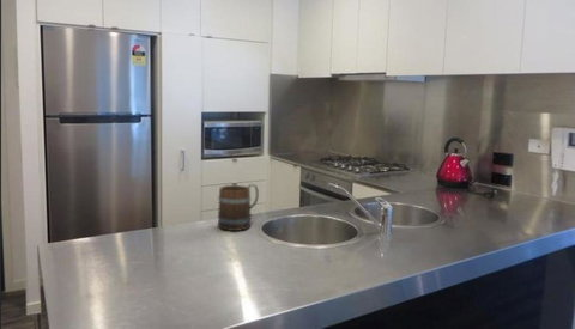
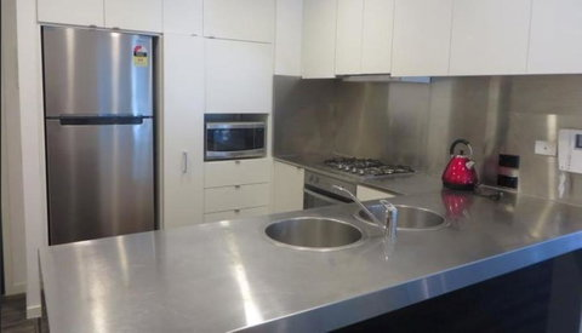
- mug [217,183,260,232]
